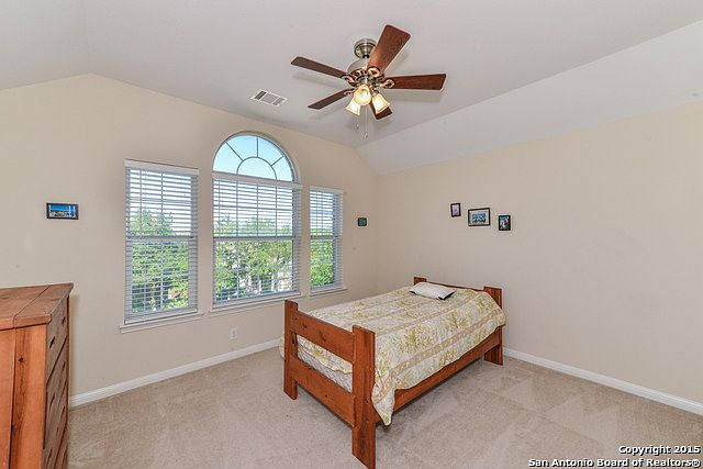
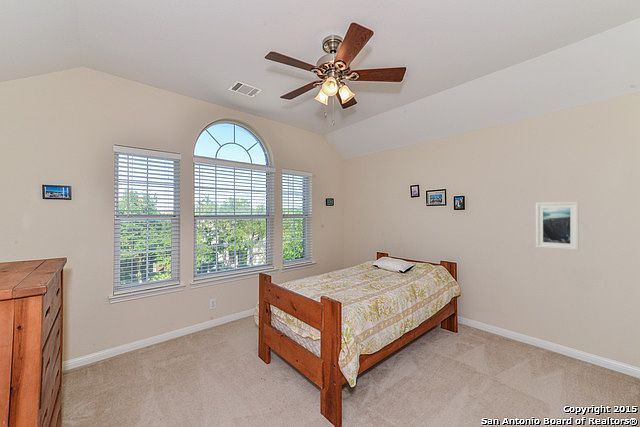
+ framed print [535,201,580,251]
